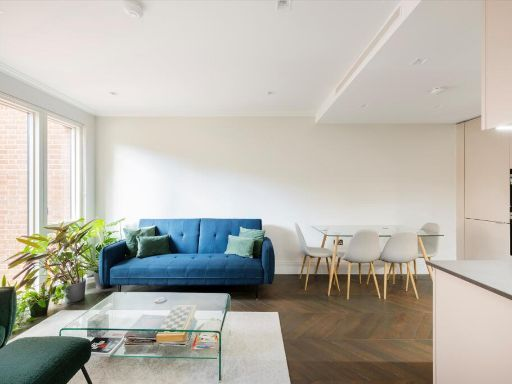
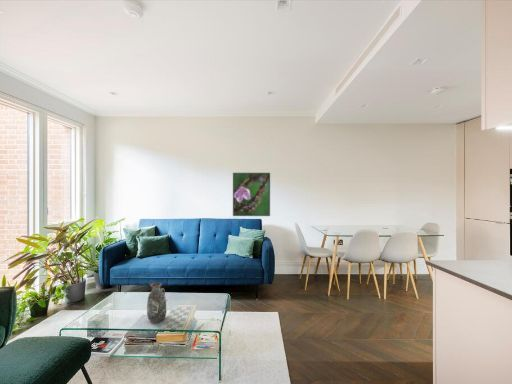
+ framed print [232,172,271,217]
+ decorative vase [146,282,167,324]
